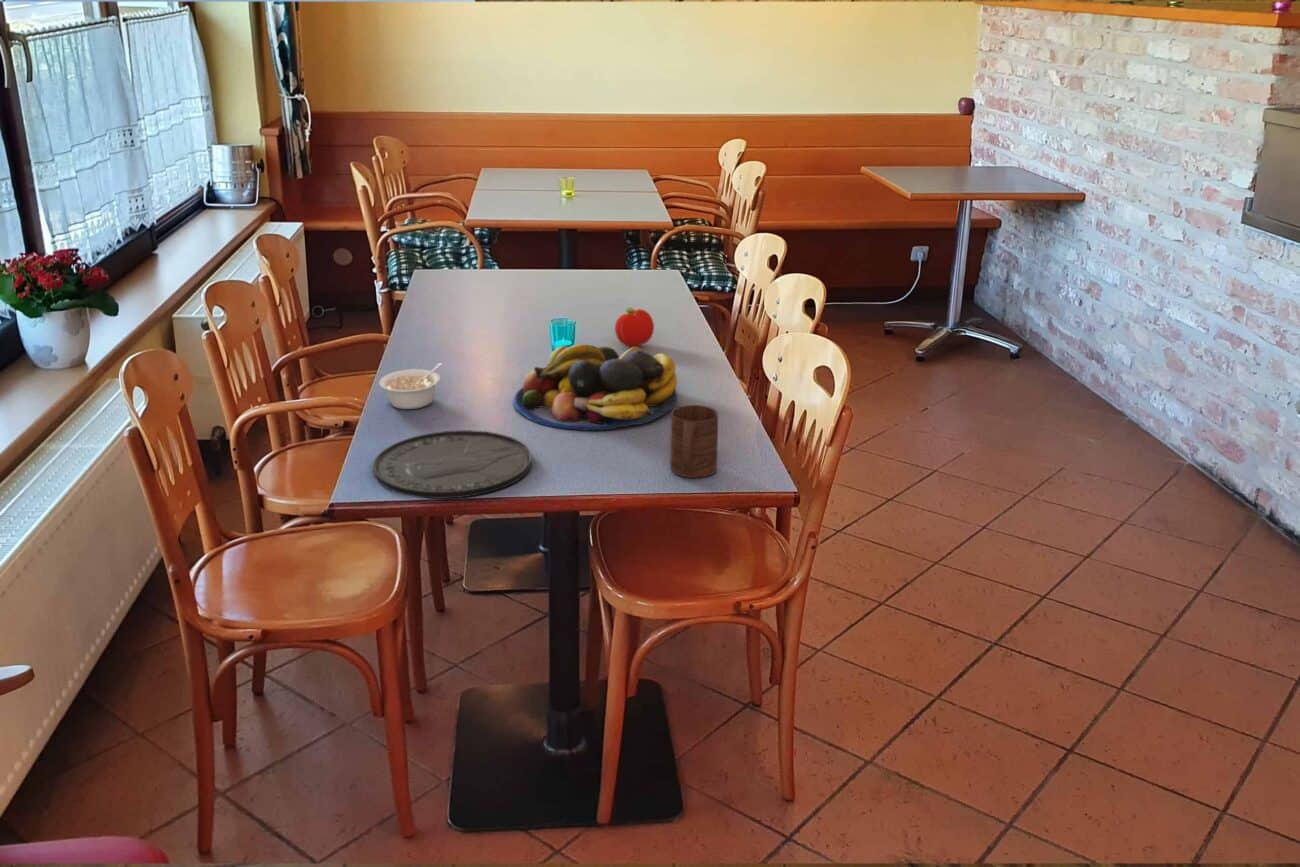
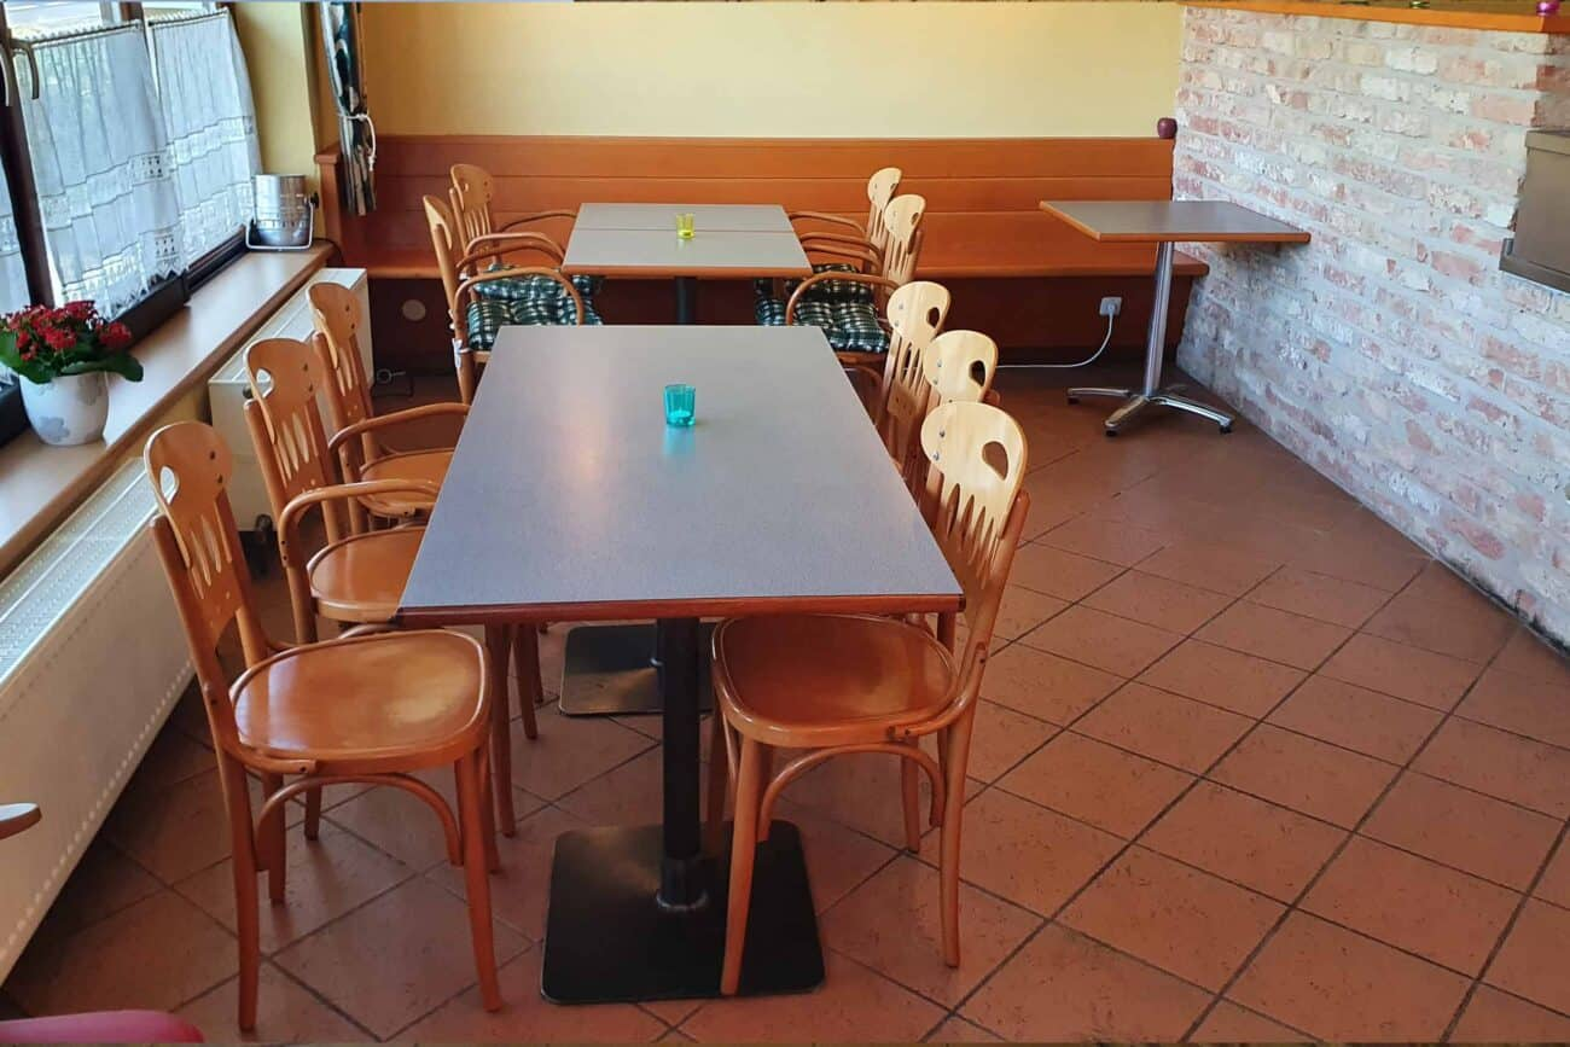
- fruit bowl [512,343,678,431]
- plate [372,429,533,500]
- legume [378,362,444,410]
- cup [669,404,719,479]
- fruit [614,306,655,348]
